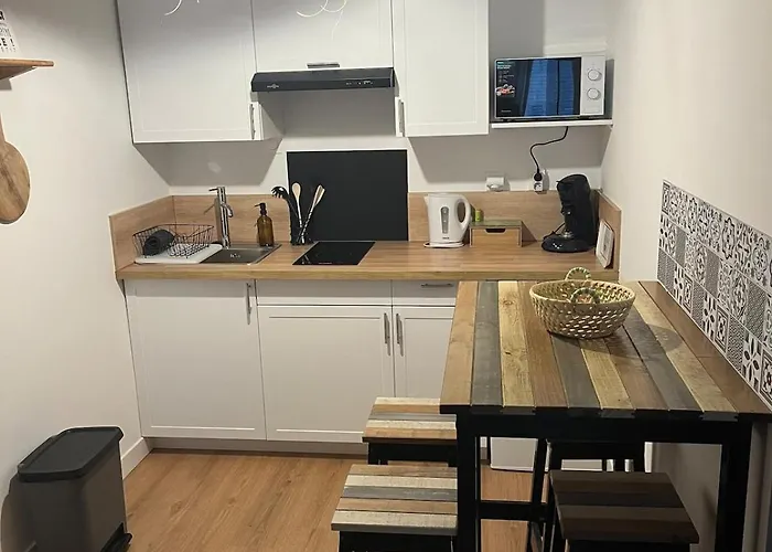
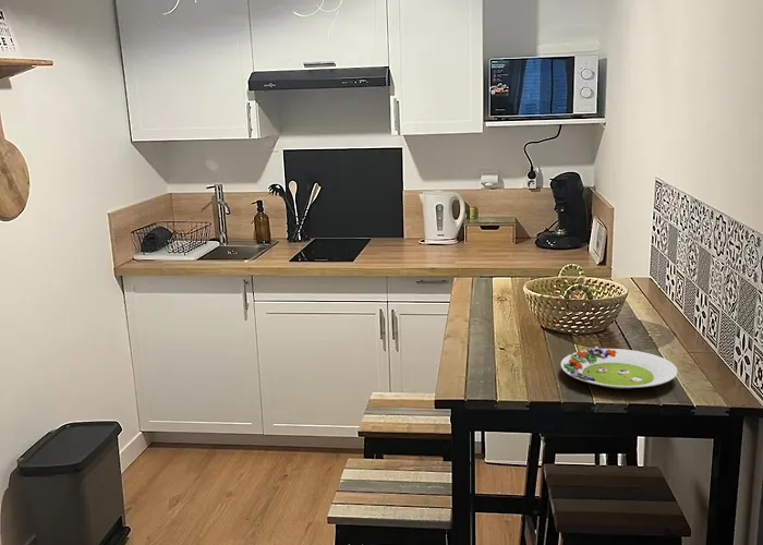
+ salad plate [560,346,678,389]
